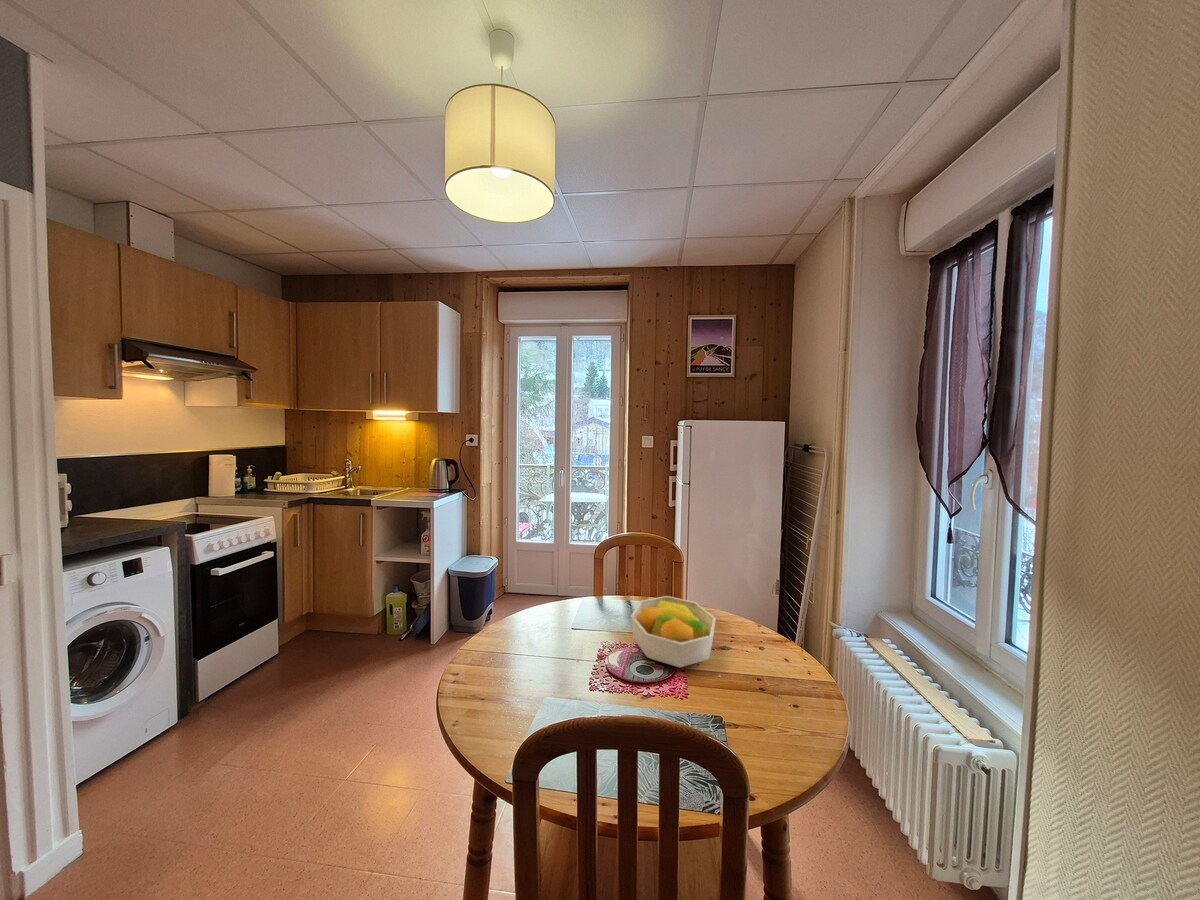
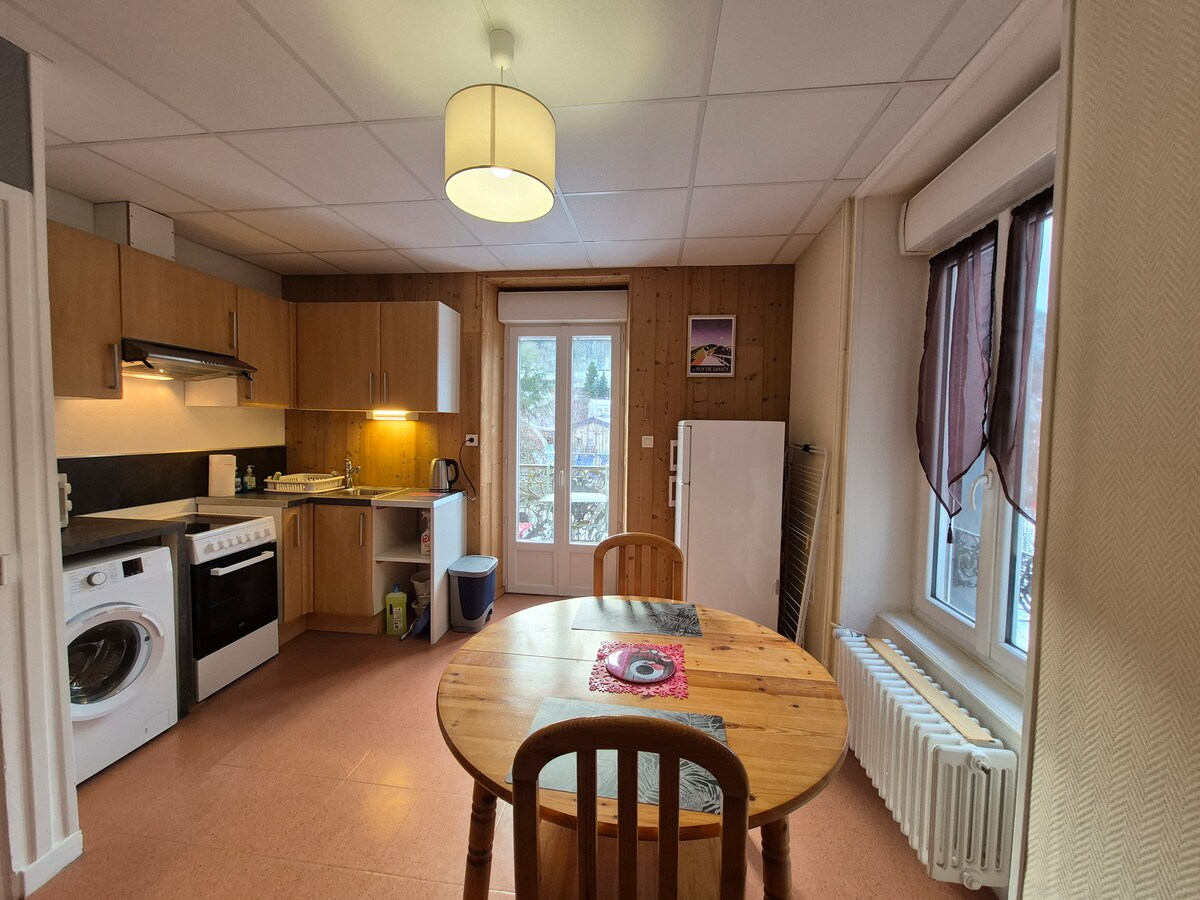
- fruit bowl [630,595,717,668]
